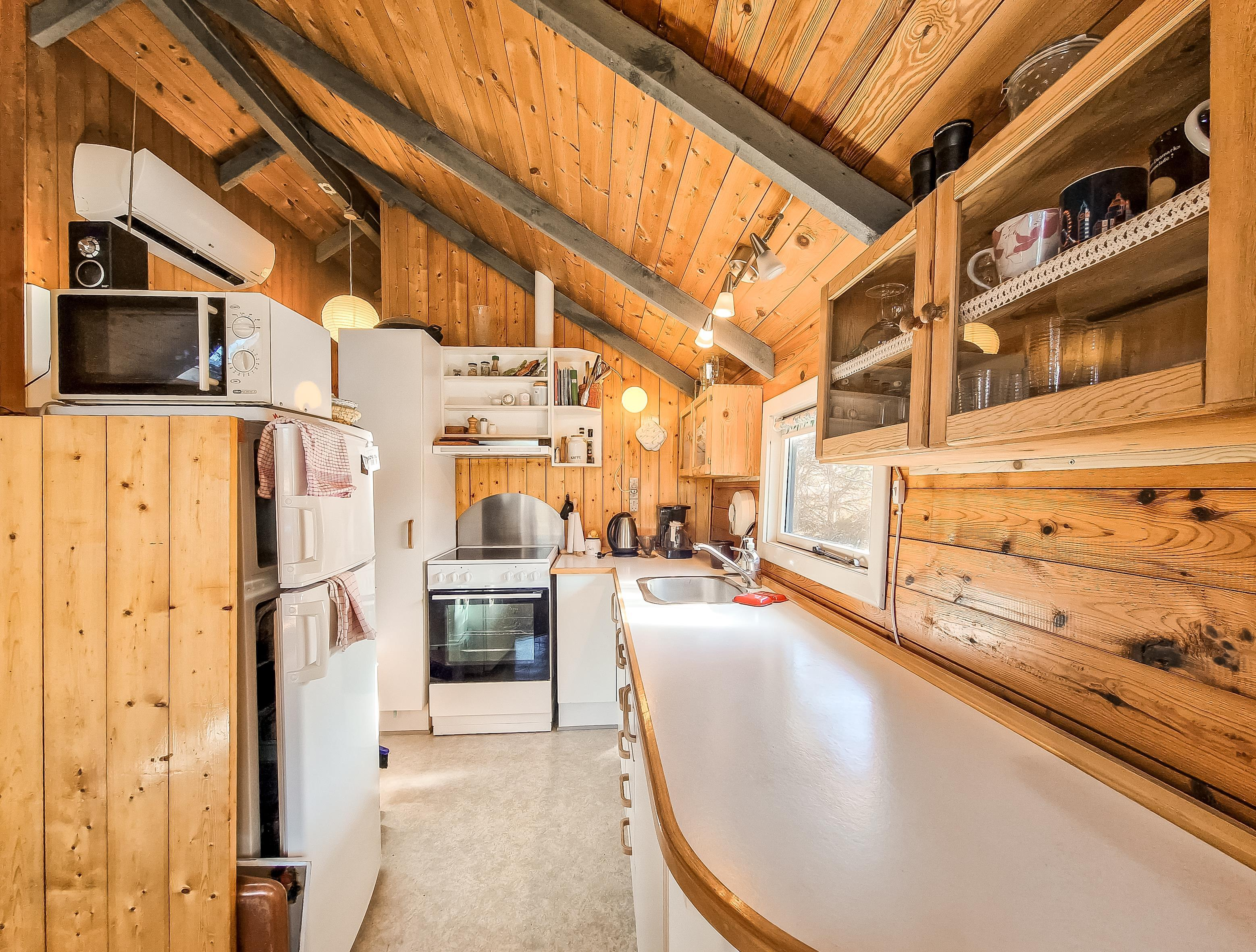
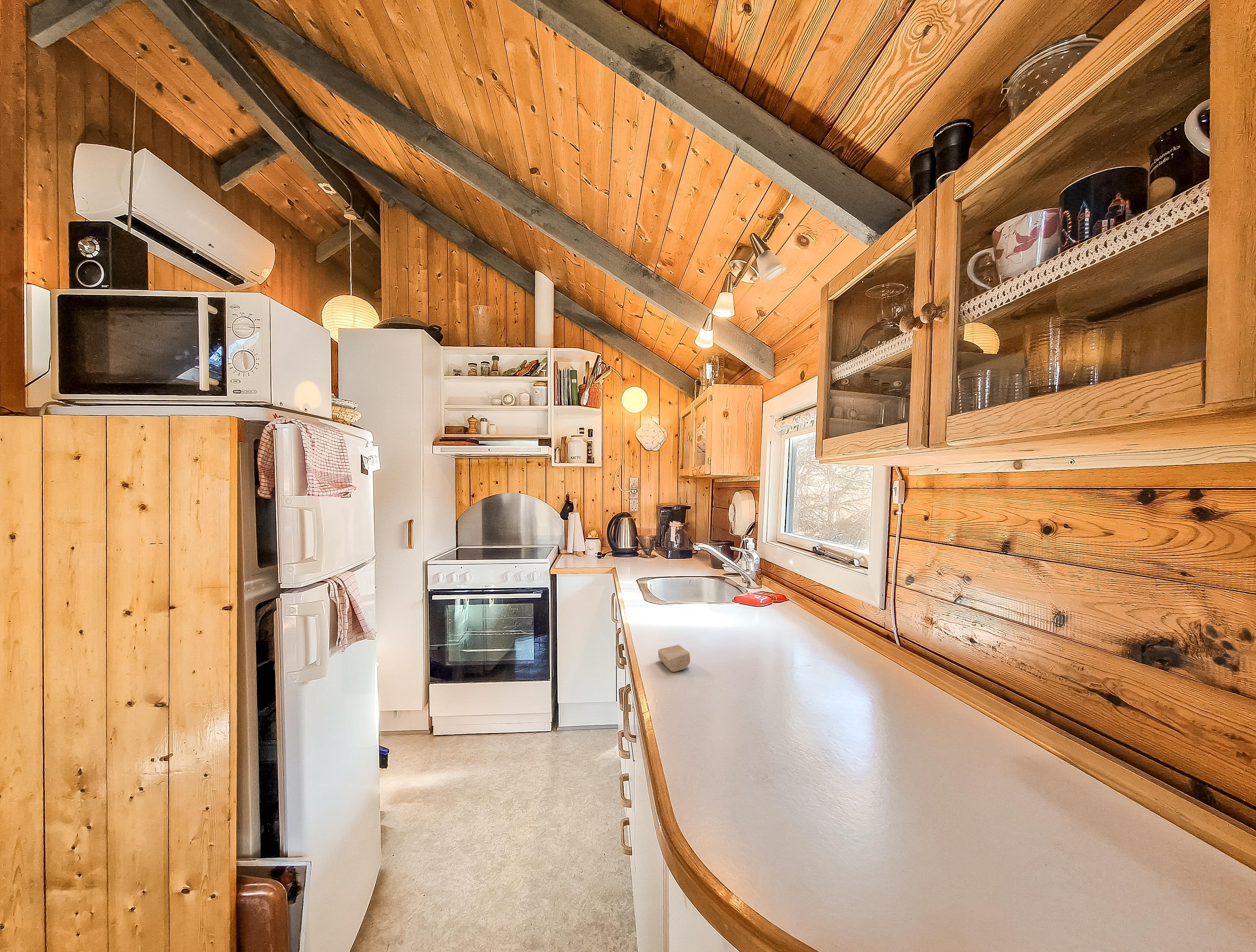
+ soap bar [658,644,690,672]
